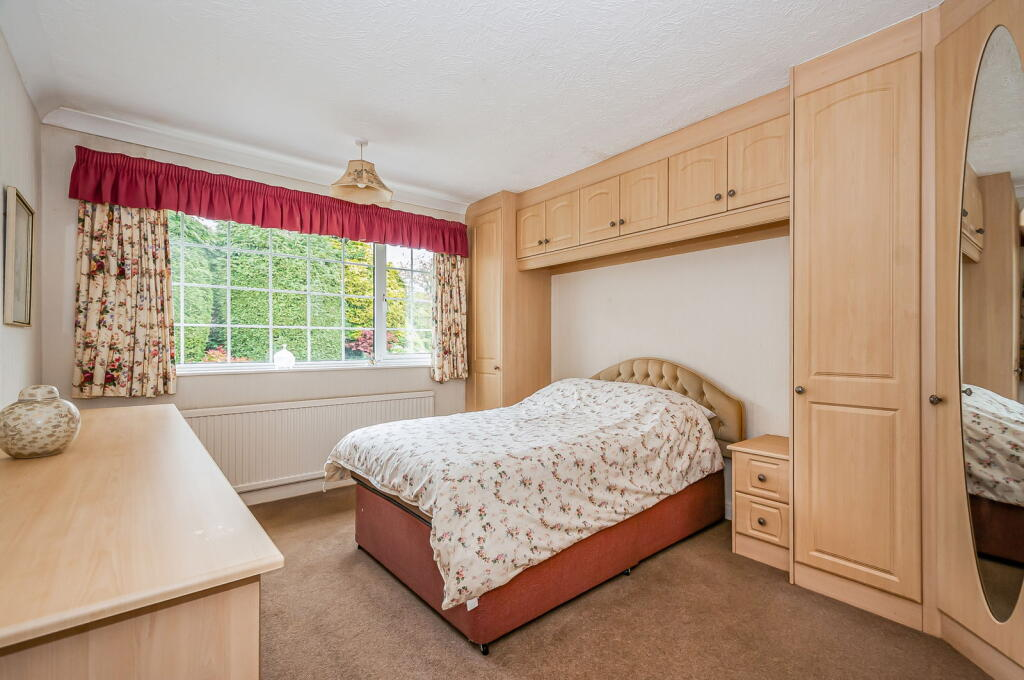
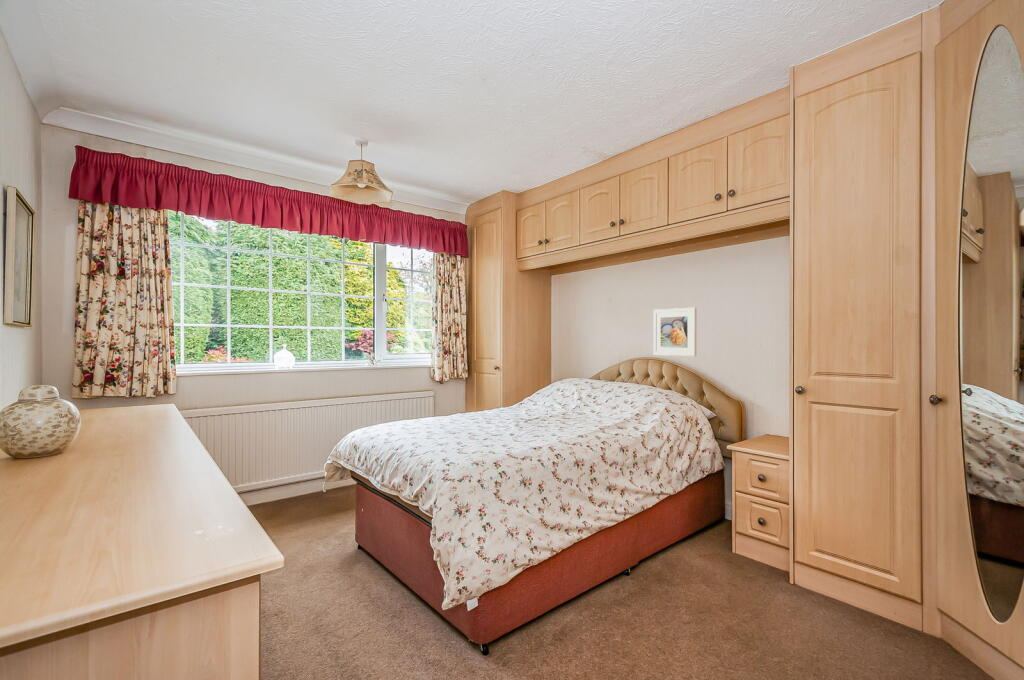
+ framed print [652,307,698,357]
